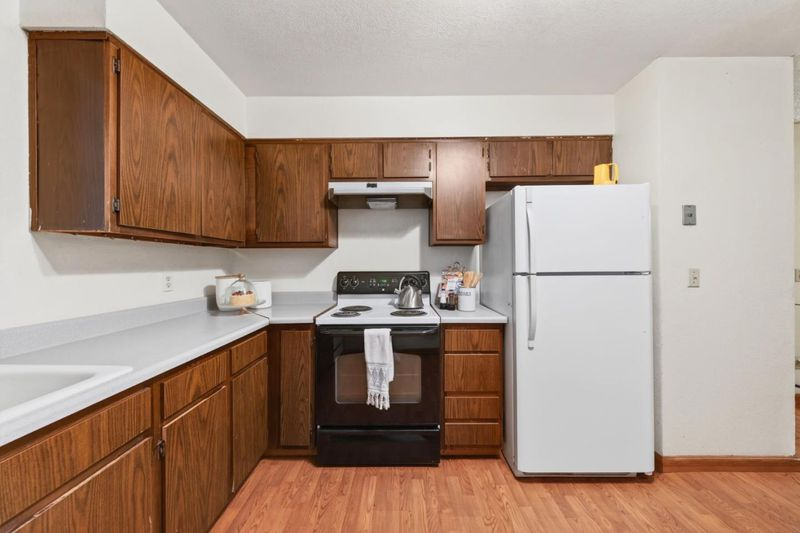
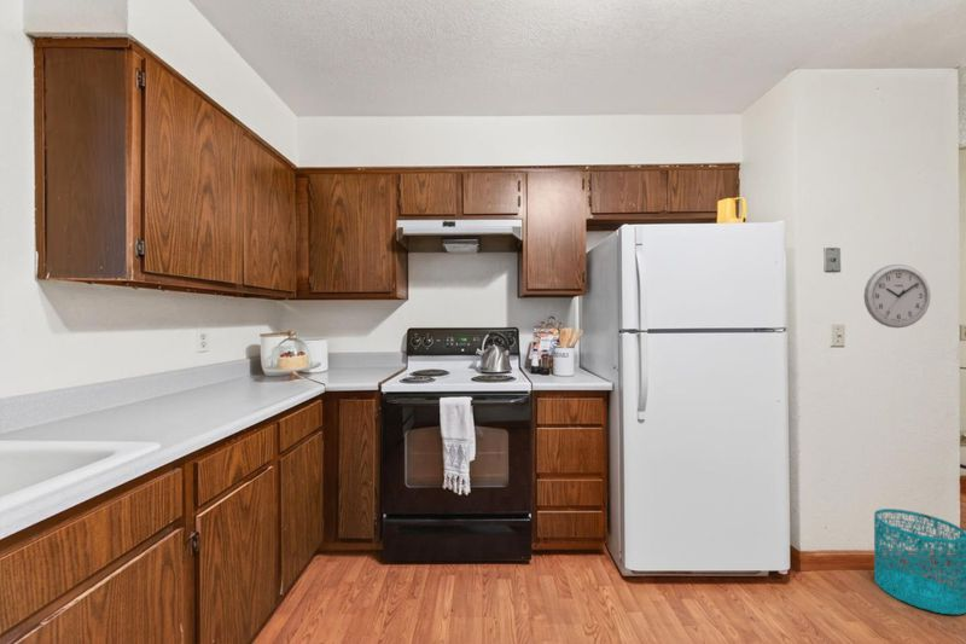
+ wall clock [862,263,932,329]
+ wastebasket [873,507,966,616]
